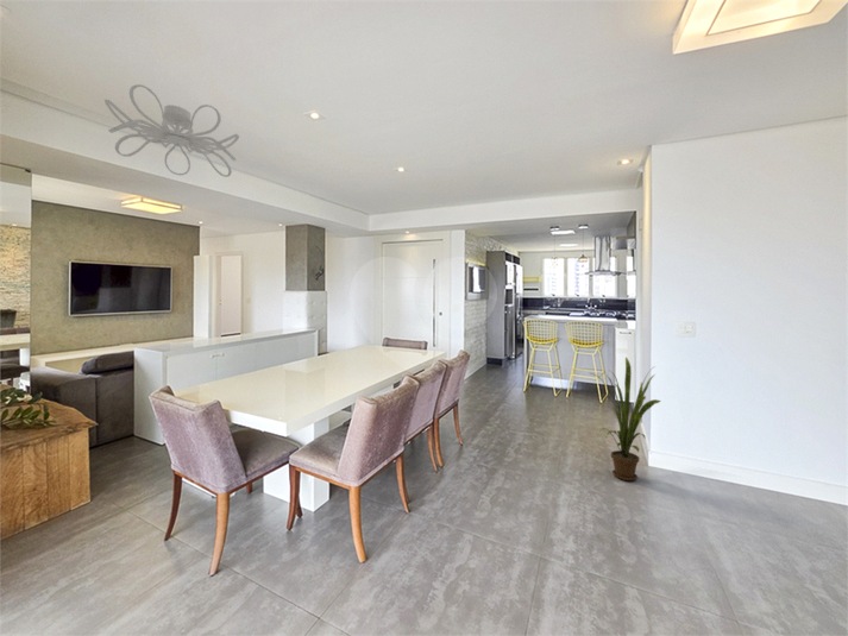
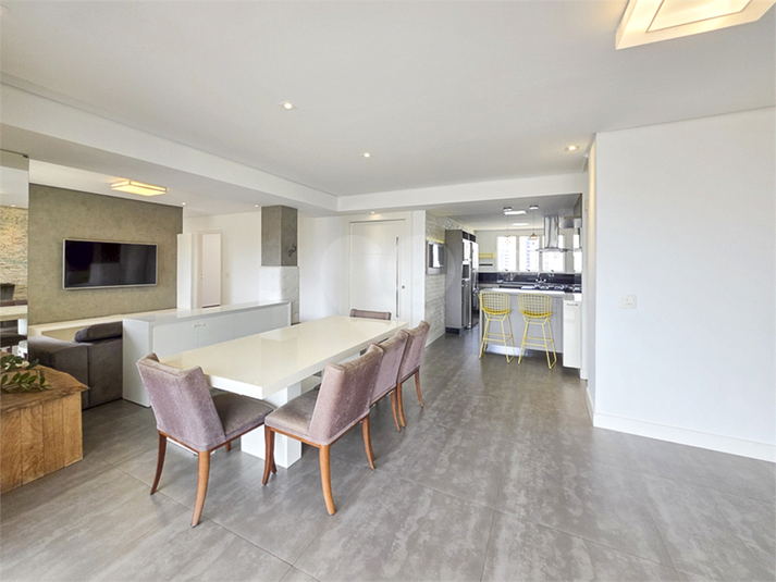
- house plant [590,355,661,481]
- ceiling light fixture [103,83,240,178]
